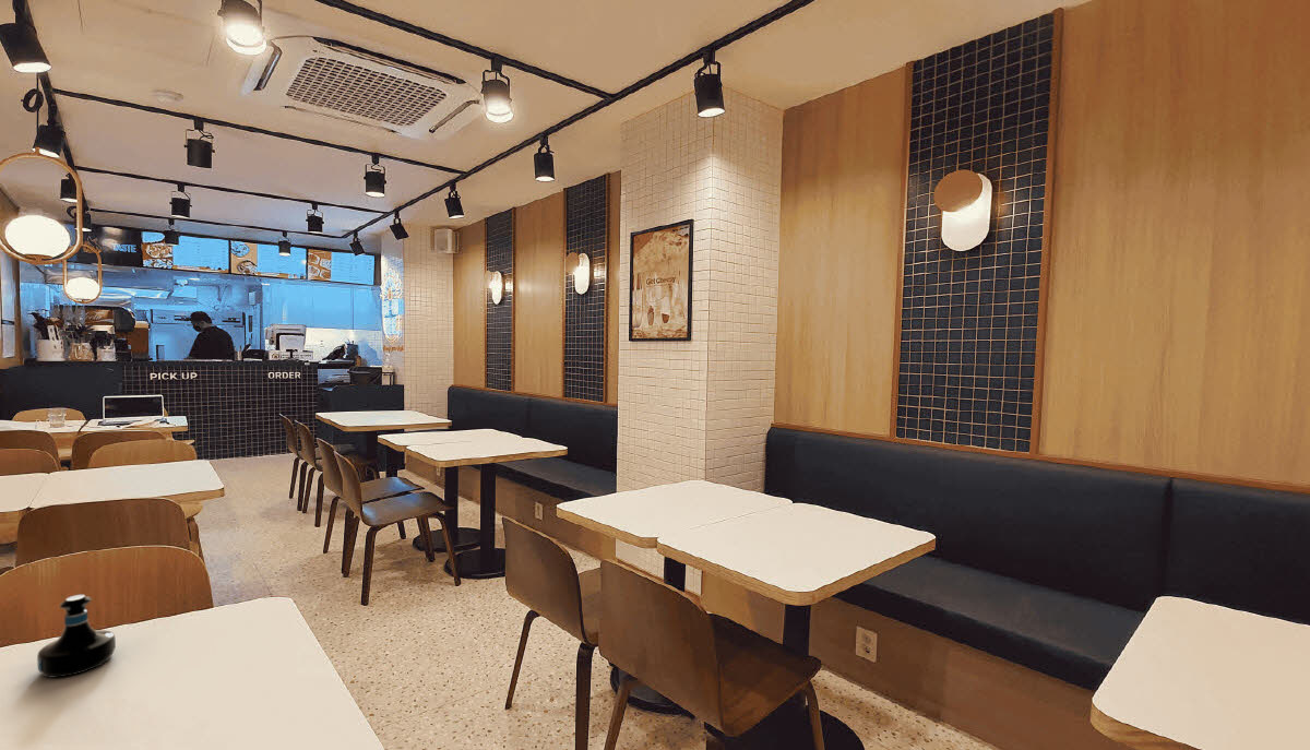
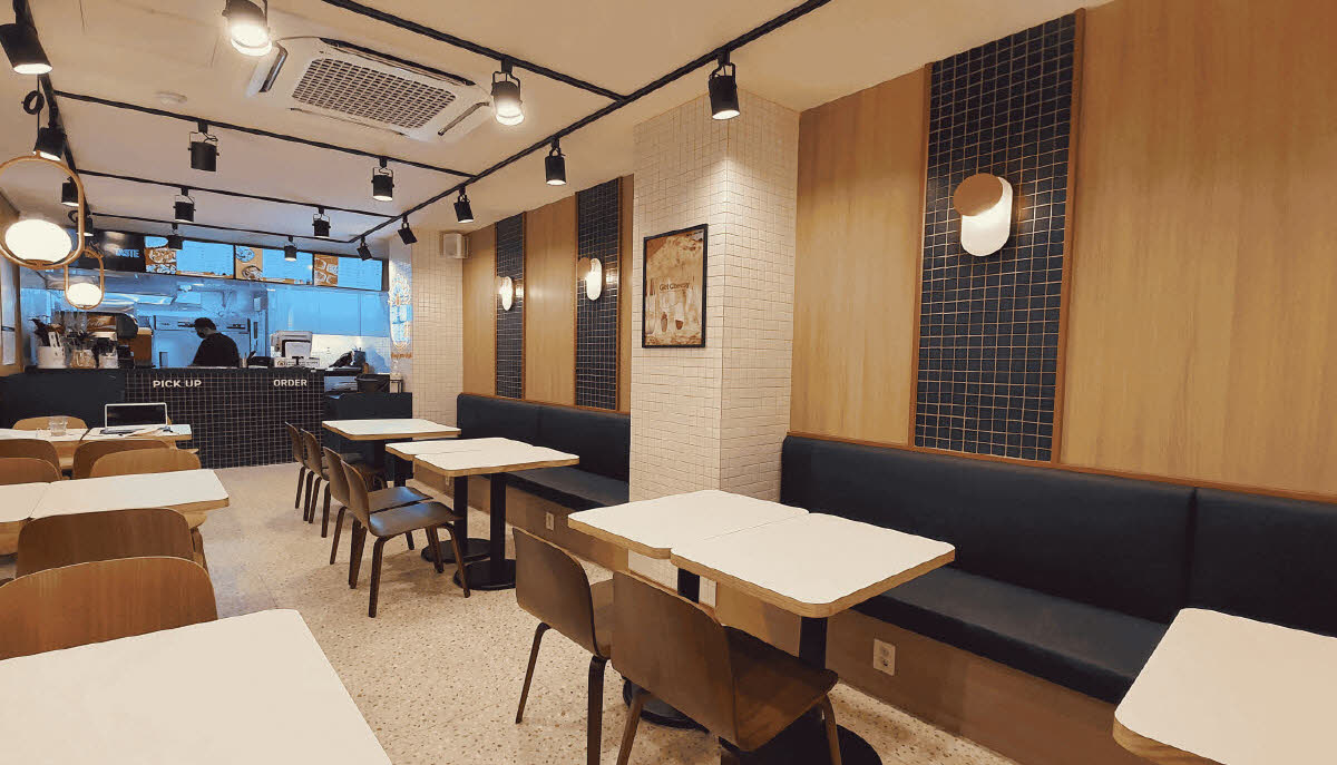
- tequila bottle [36,594,117,679]
